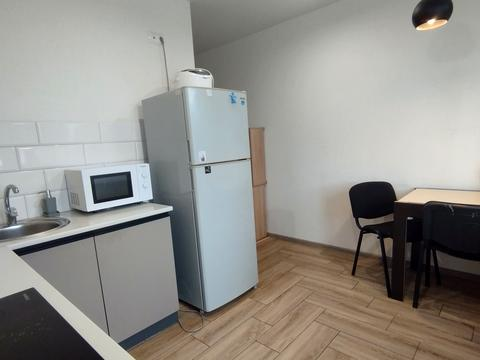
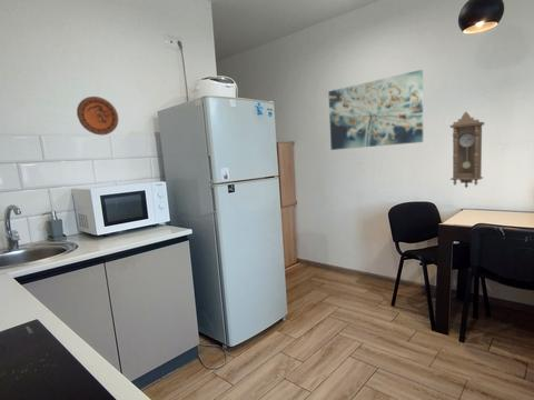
+ wall art [327,69,424,151]
+ pendulum clock [449,111,486,189]
+ decorative plate [76,96,119,136]
